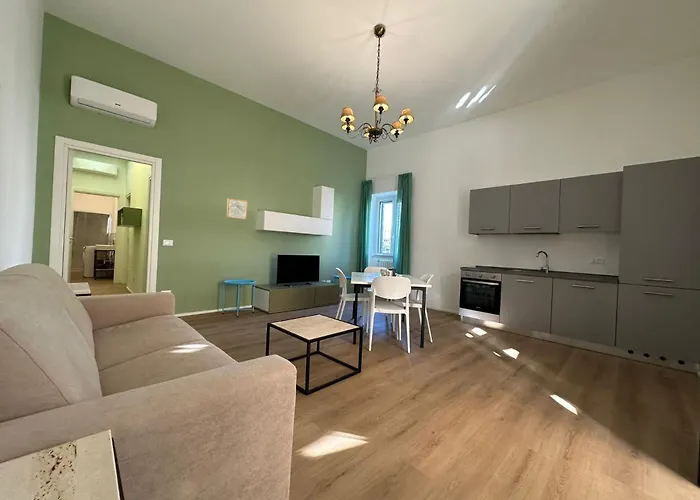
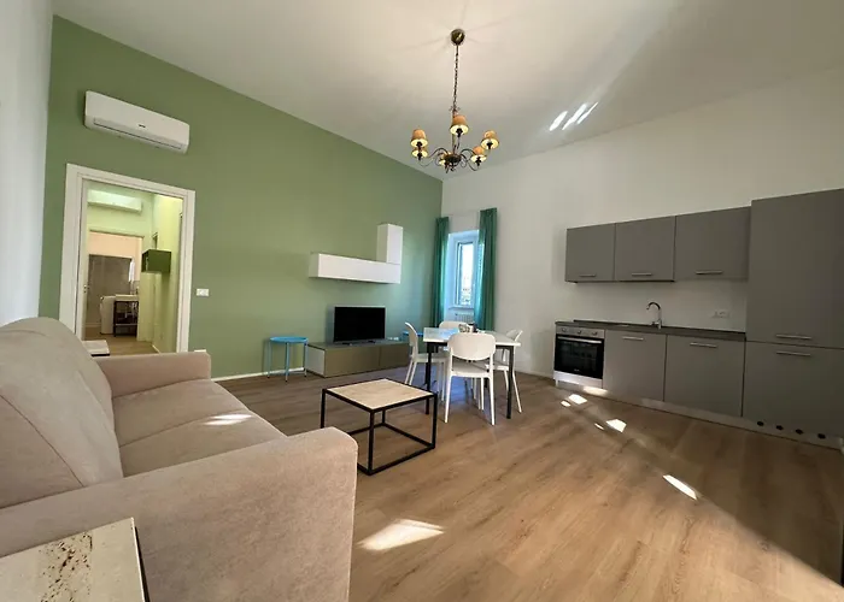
- wall art [226,197,248,221]
